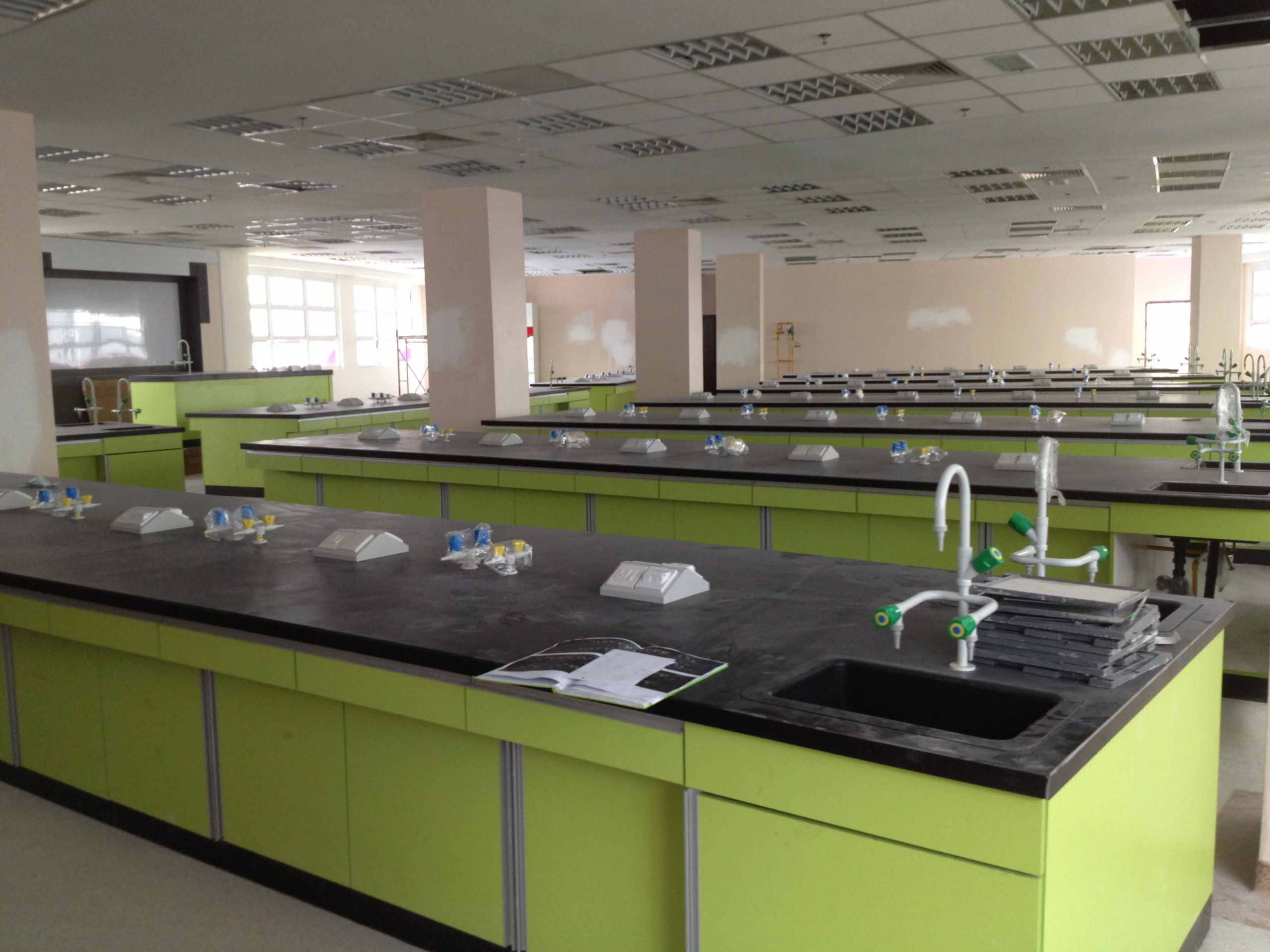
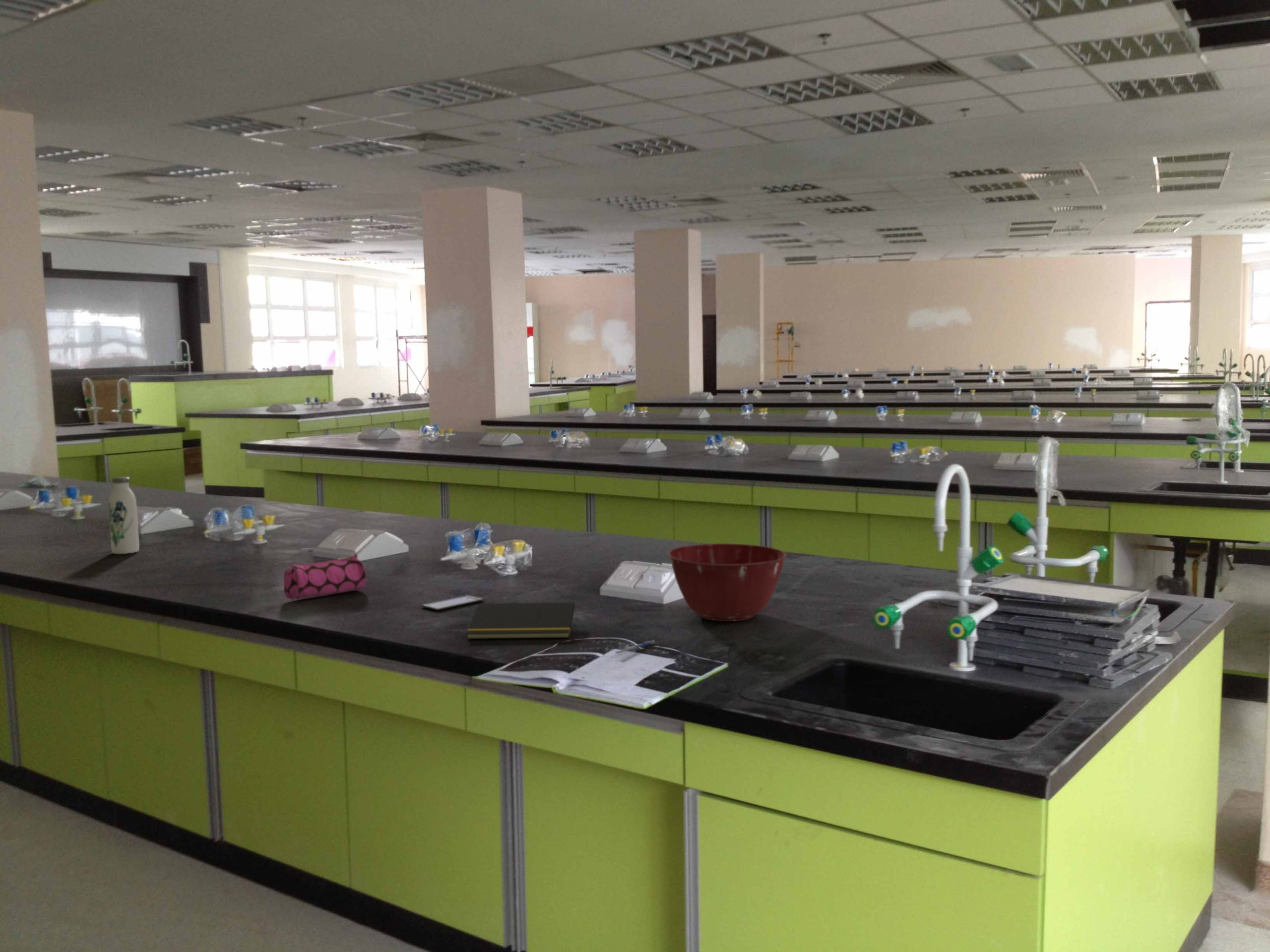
+ notepad [466,602,575,640]
+ water bottle [108,476,140,554]
+ pencil case [283,553,367,600]
+ pen [615,640,657,654]
+ smartphone [421,595,485,611]
+ mixing bowl [668,543,787,622]
